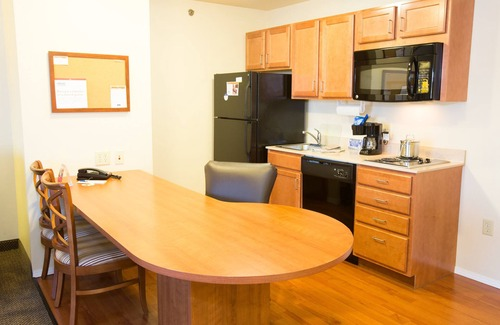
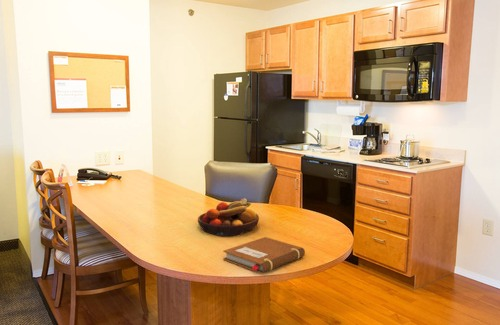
+ fruit bowl [197,197,260,237]
+ notebook [222,236,306,274]
